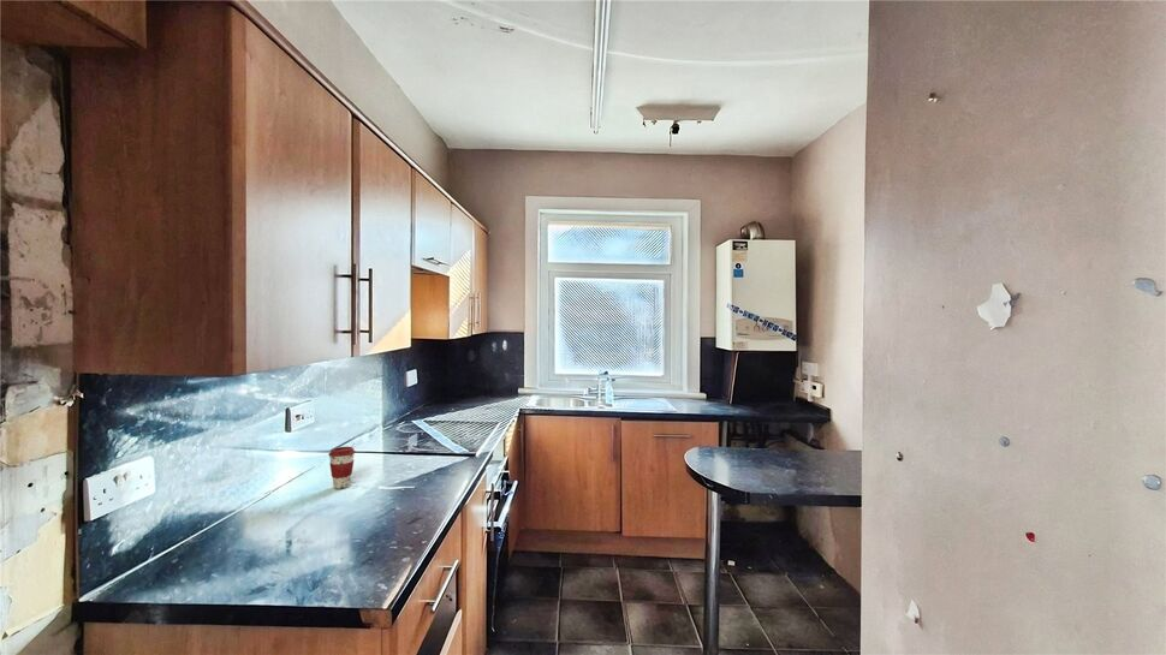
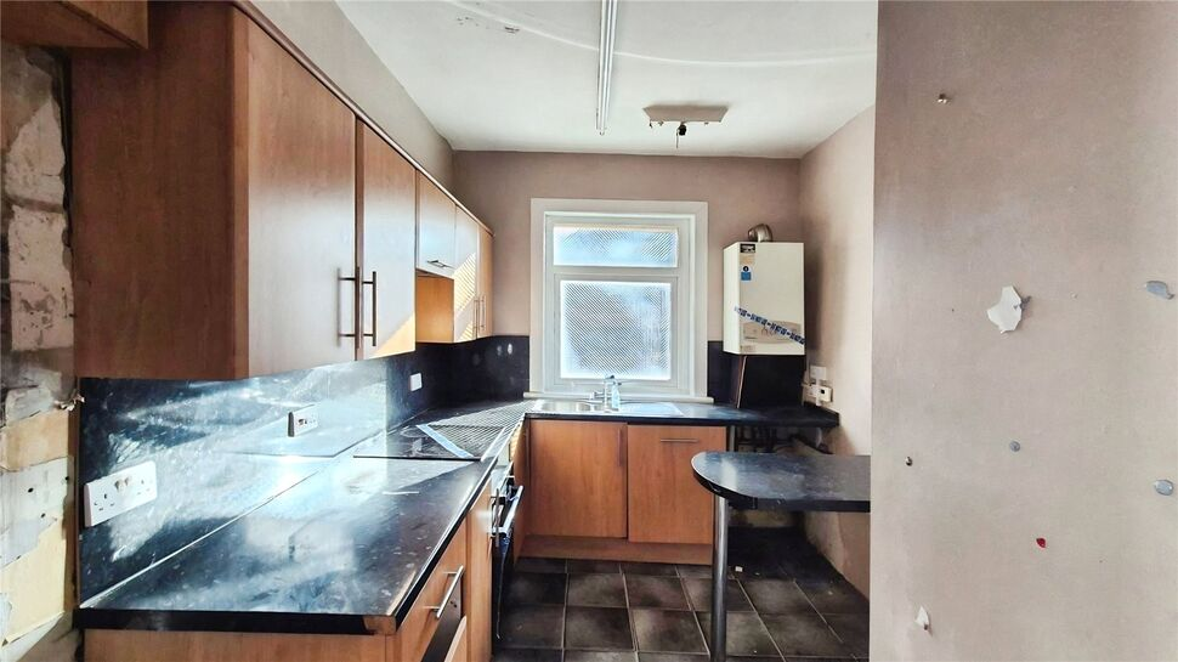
- coffee cup [328,446,357,490]
